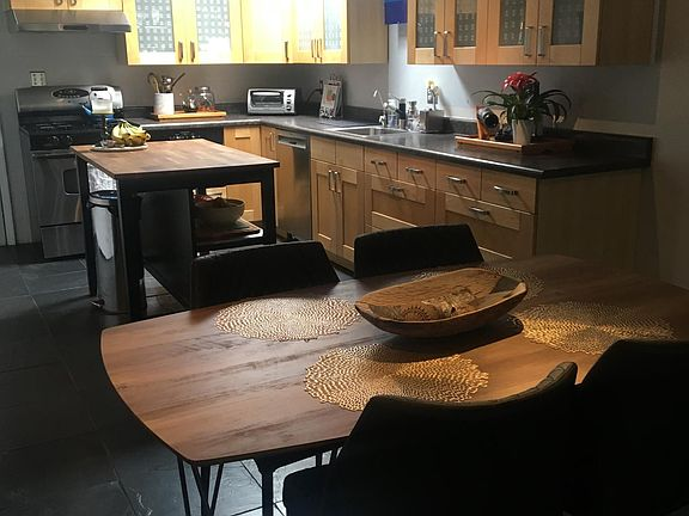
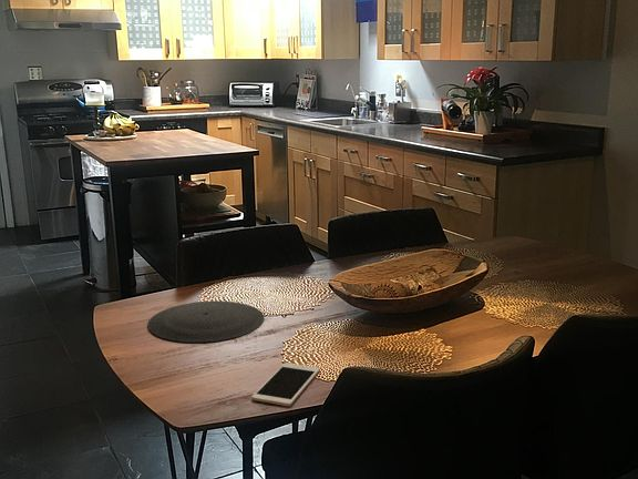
+ cell phone [250,361,321,407]
+ plate [146,300,265,344]
